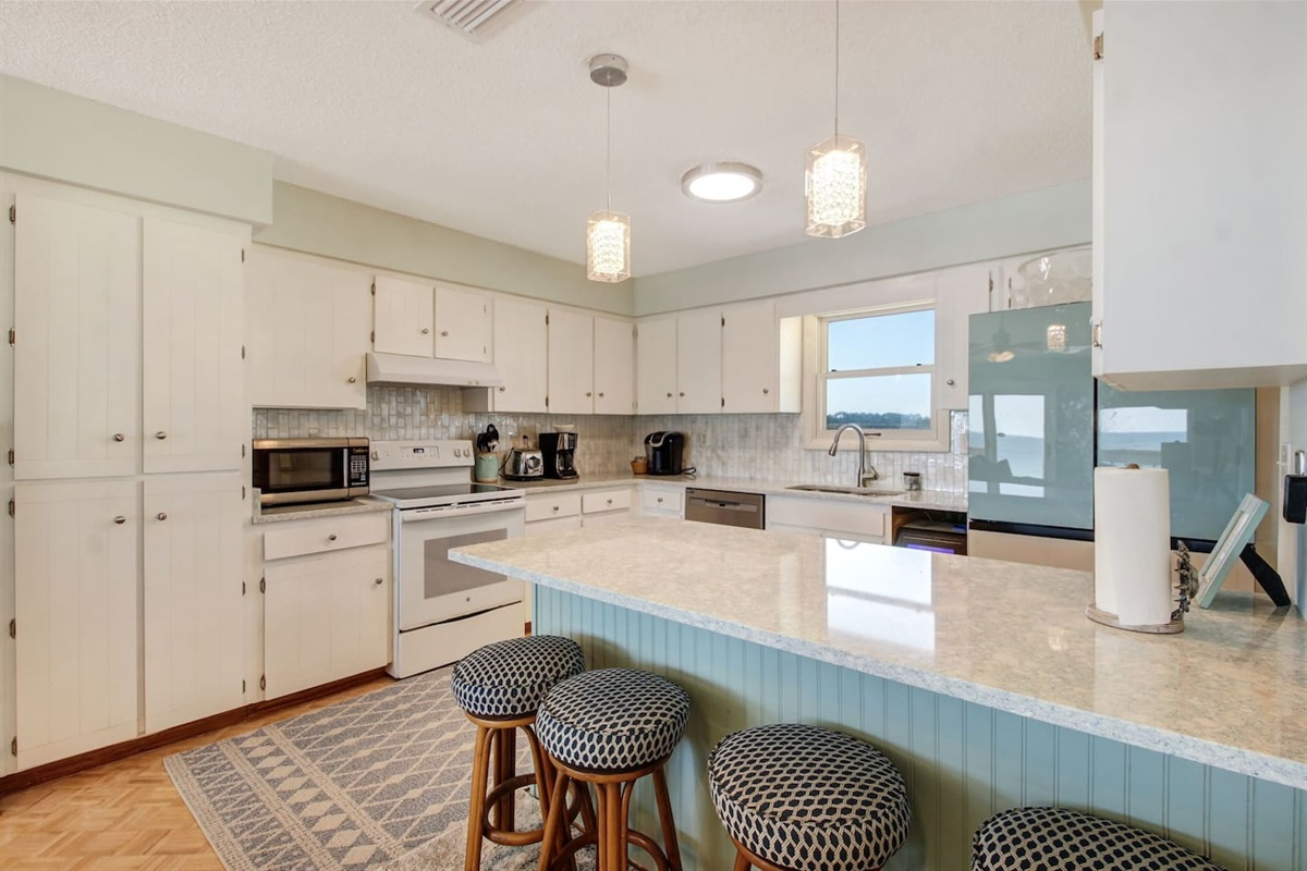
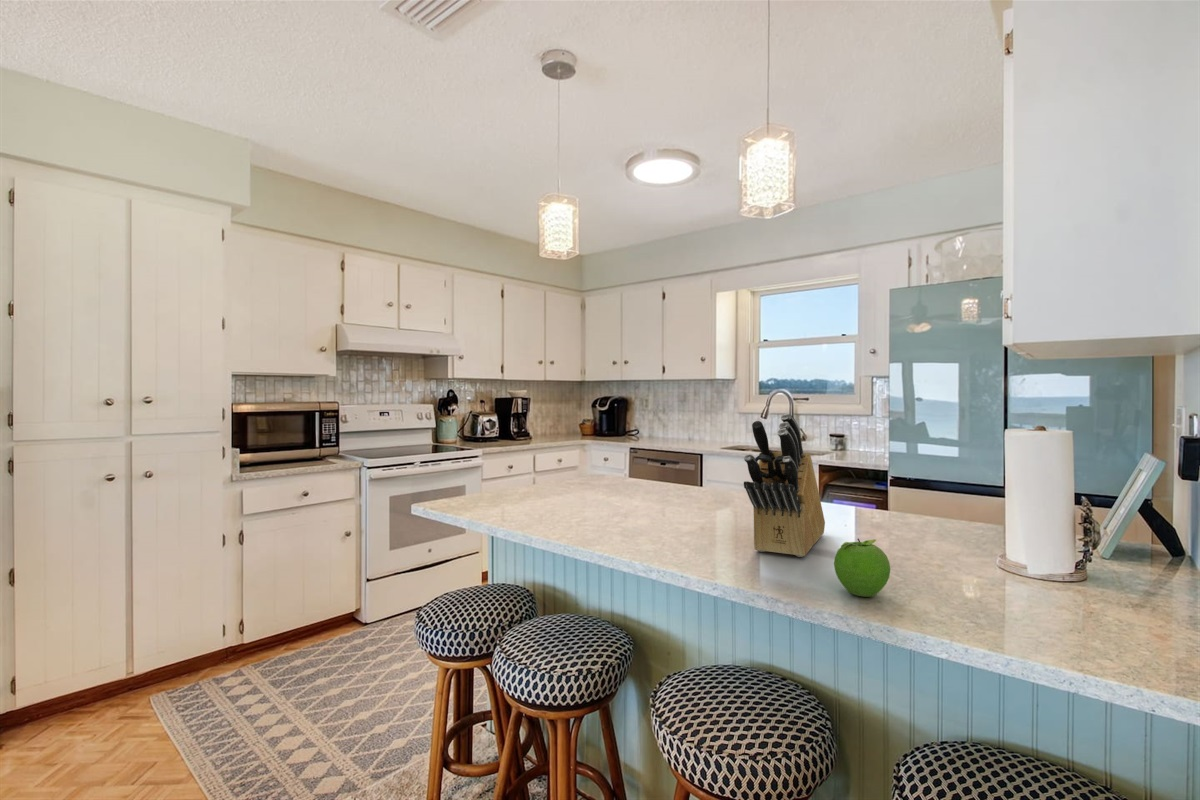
+ knife block [743,412,826,558]
+ fruit [833,537,891,598]
